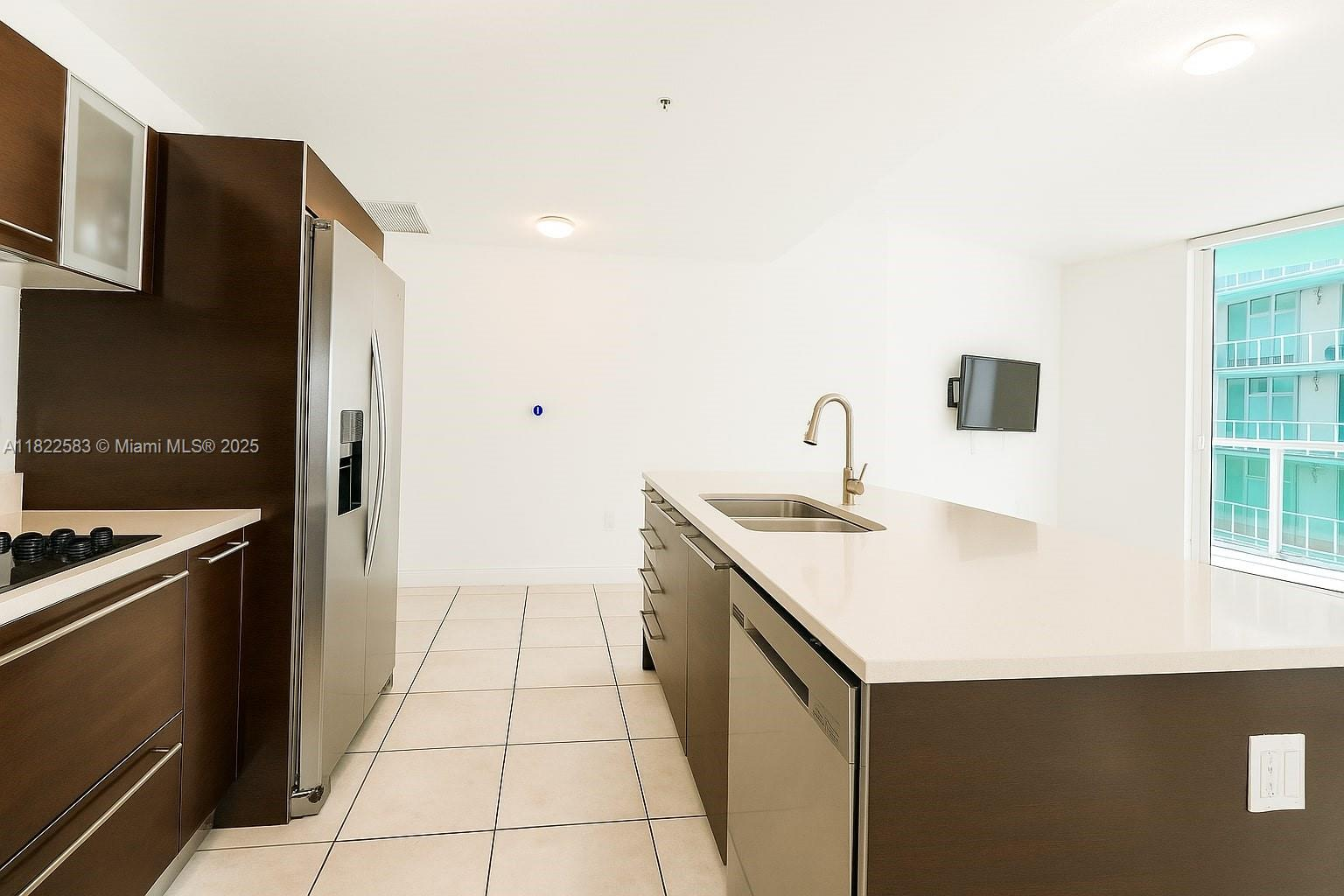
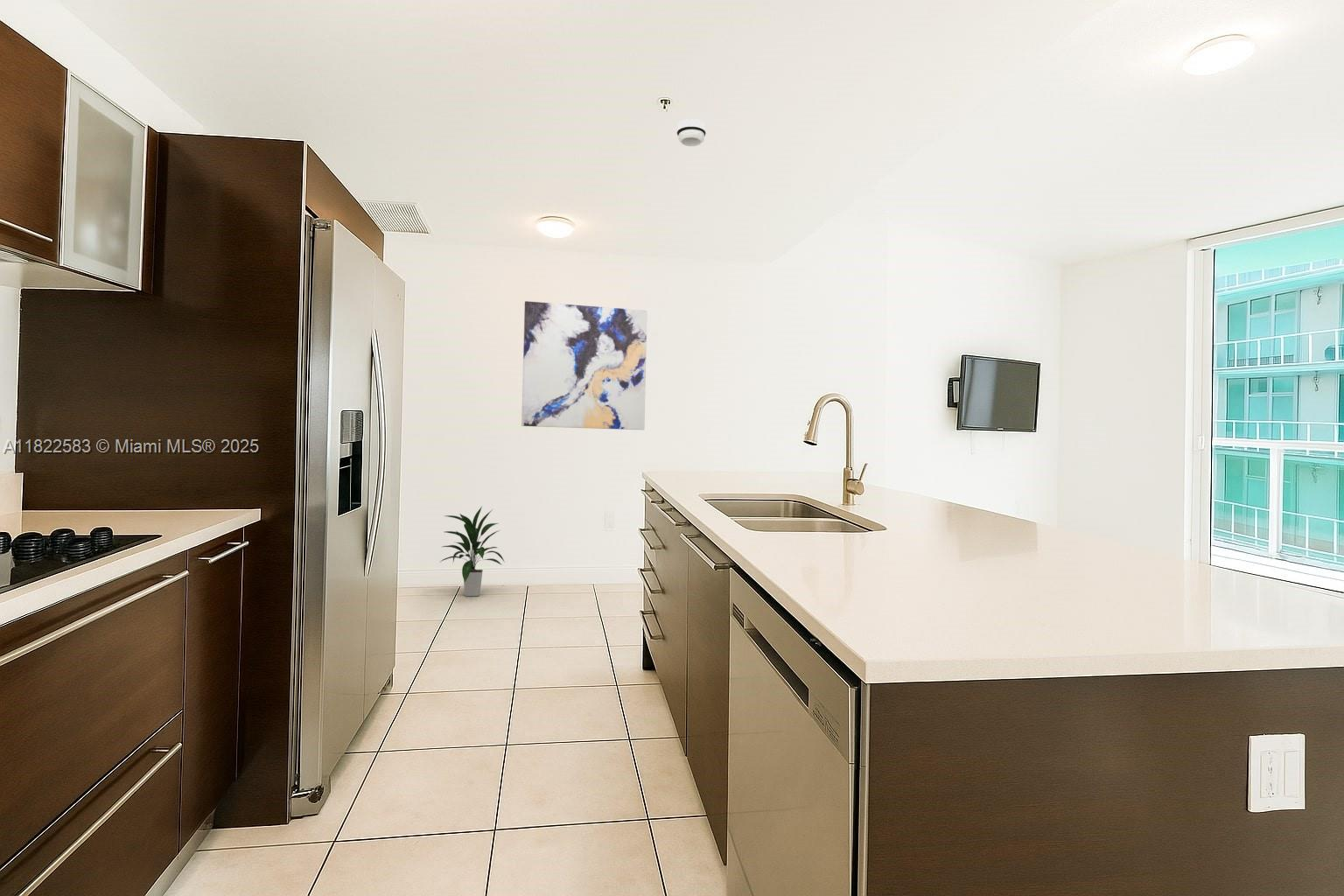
+ wall art [521,300,648,430]
+ smoke detector [676,118,707,147]
+ indoor plant [438,506,506,597]
